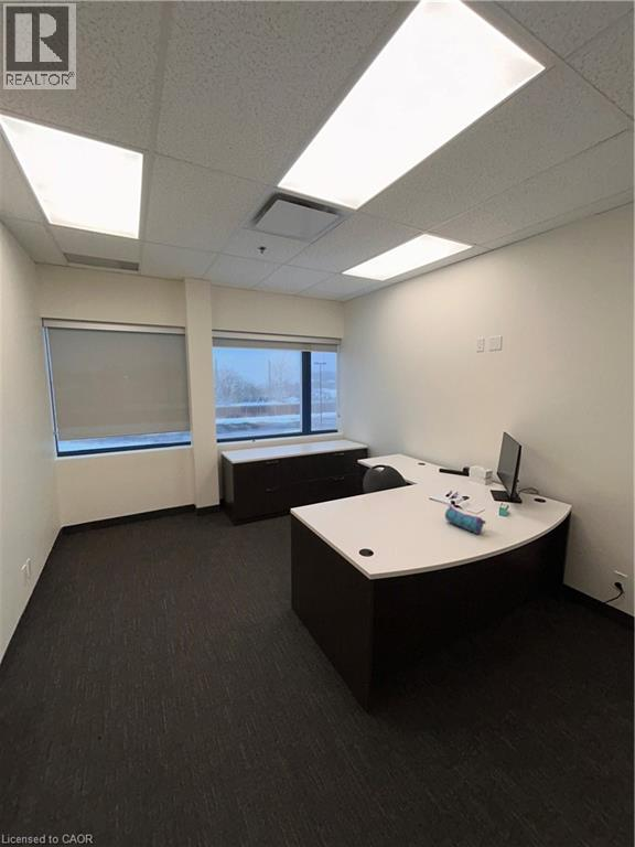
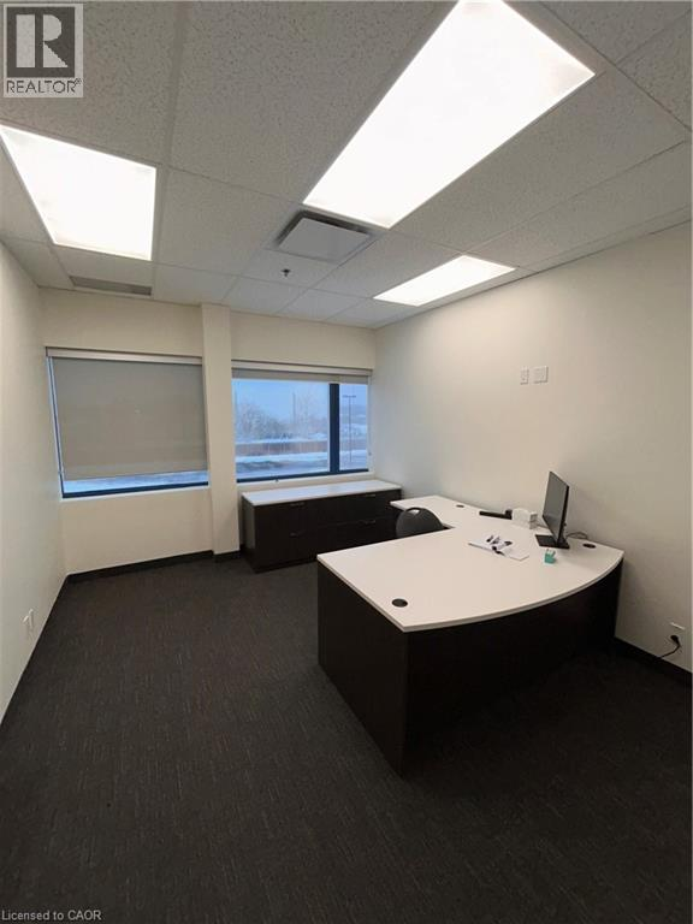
- pencil case [444,504,487,535]
